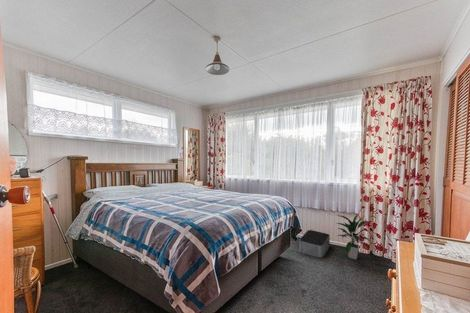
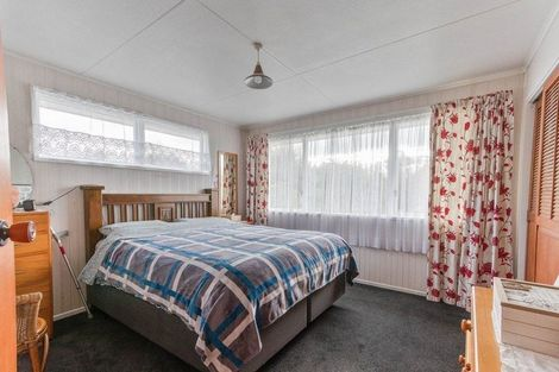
- storage bin [298,229,331,258]
- indoor plant [335,213,372,260]
